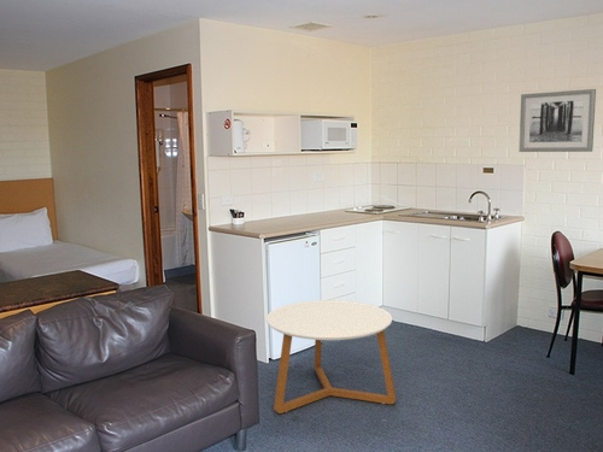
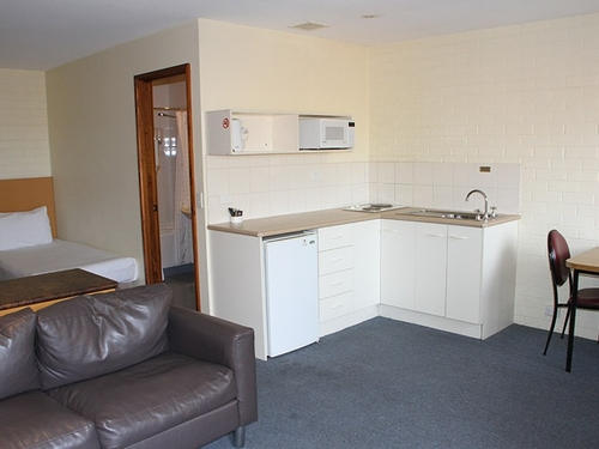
- wall art [517,88,597,153]
- coffee table [265,299,397,415]
